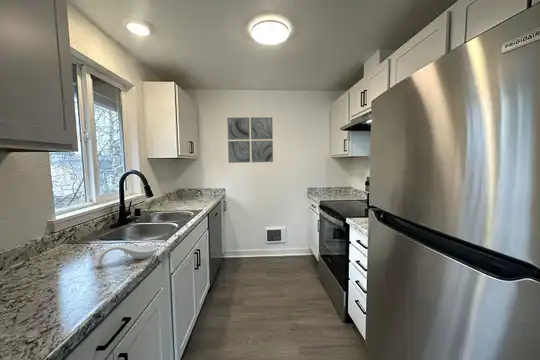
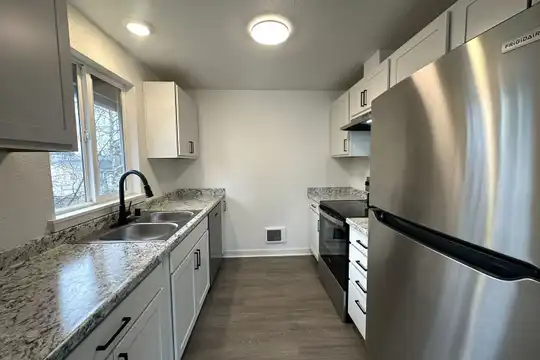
- wall art [226,116,274,164]
- spoon rest [97,244,158,267]
